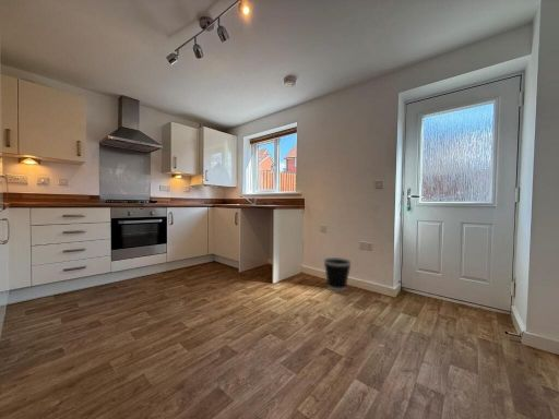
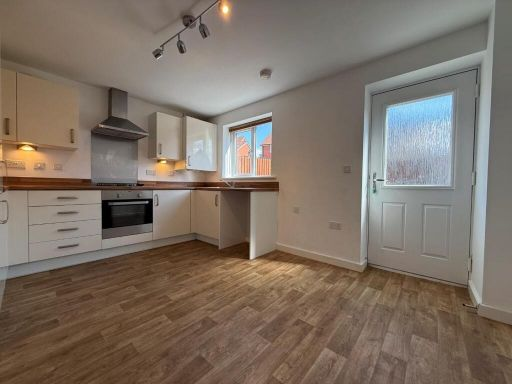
- wastebasket [322,256,353,291]
